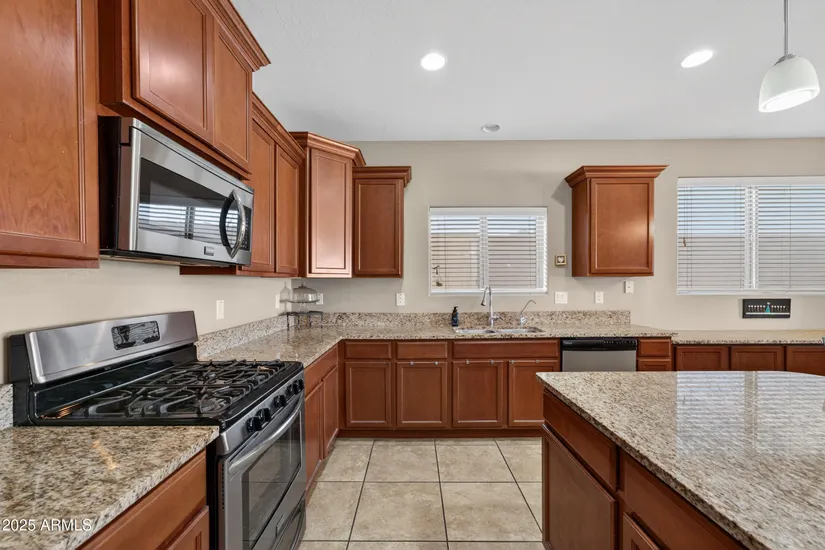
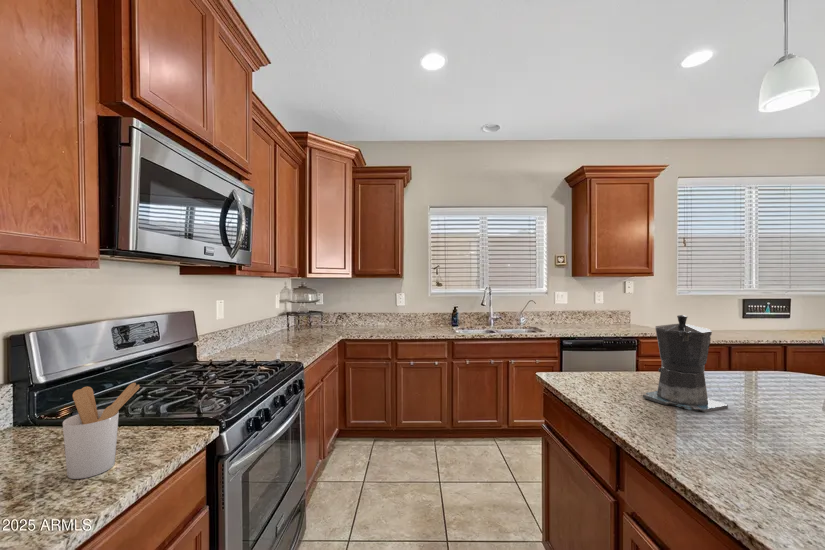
+ utensil holder [62,382,141,480]
+ coffee maker [642,314,729,413]
